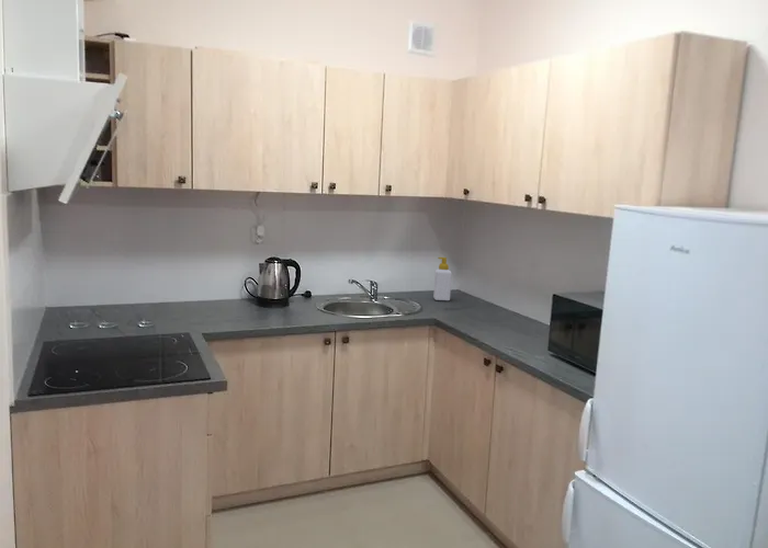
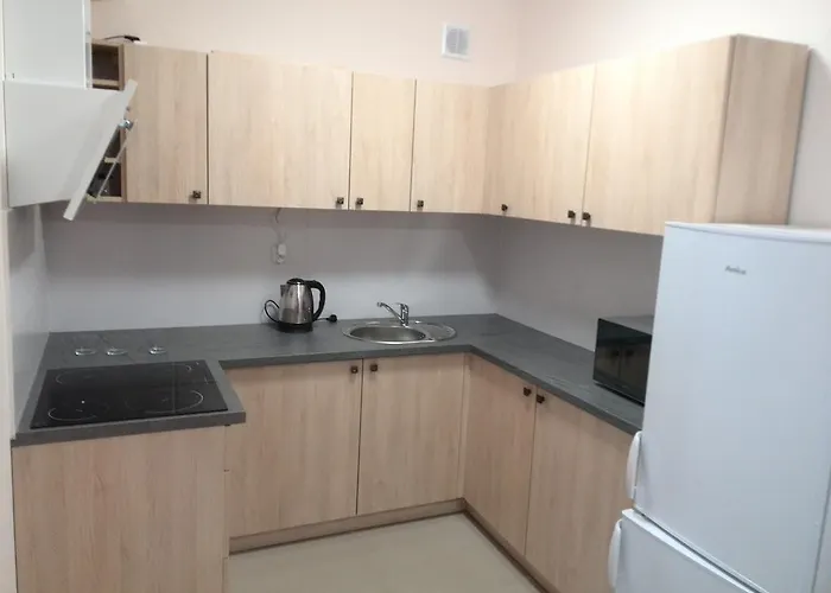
- soap bottle [432,256,453,301]
